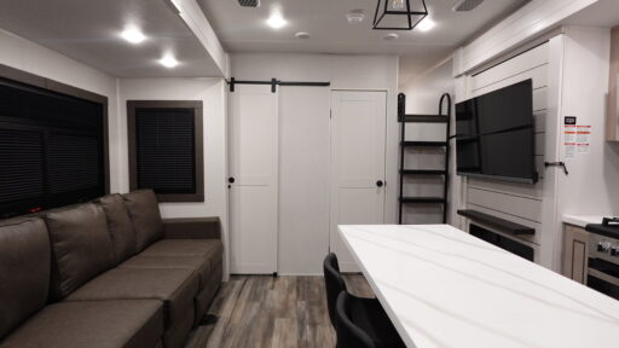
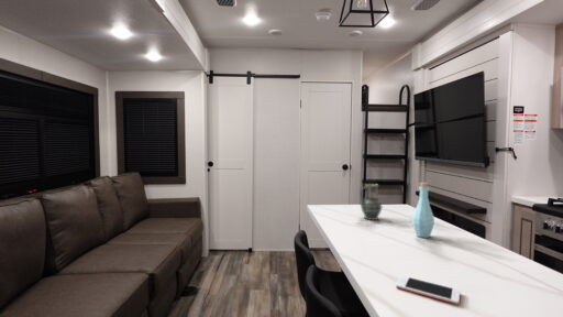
+ cell phone [395,274,461,306]
+ vase [360,183,383,221]
+ bottle [411,182,435,239]
